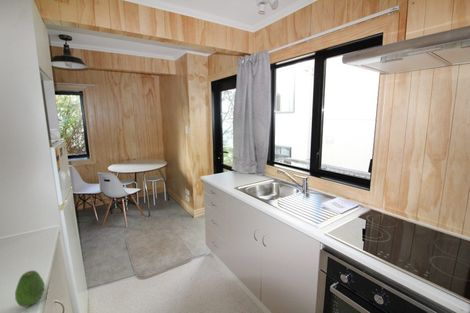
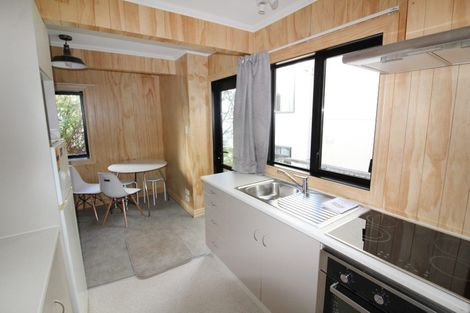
- fruit [14,270,46,308]
